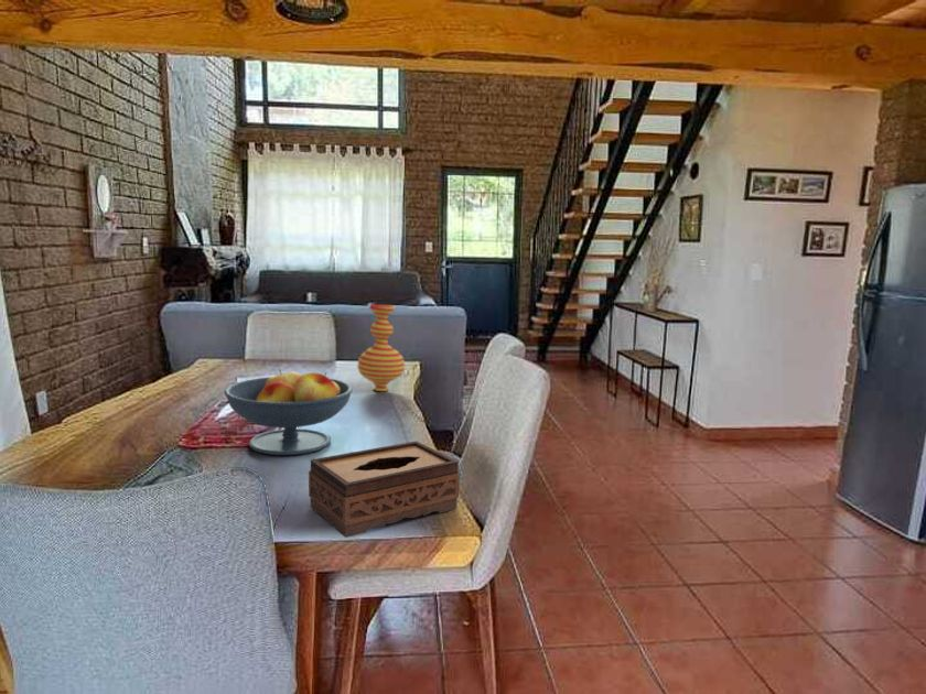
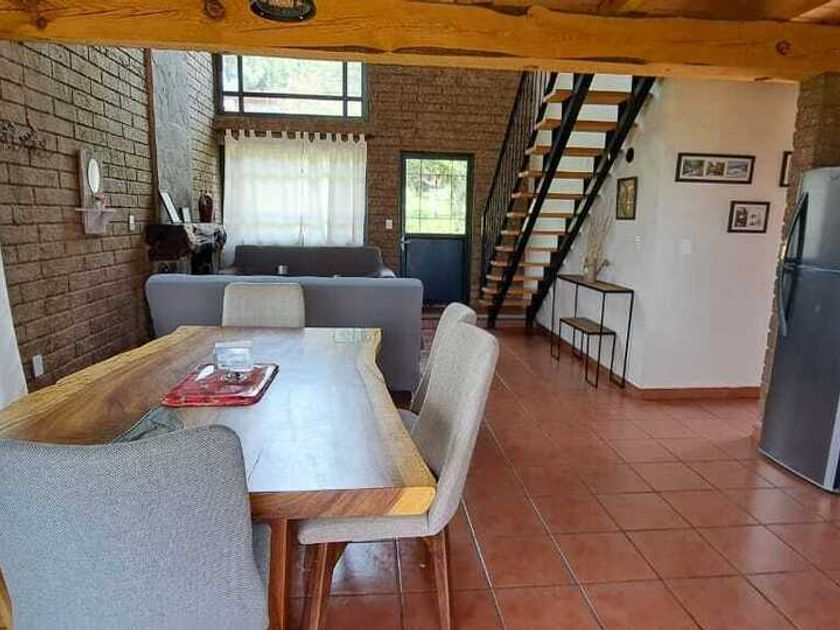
- tissue box [308,441,461,539]
- fruit bowl [223,368,354,456]
- vase [356,303,406,392]
